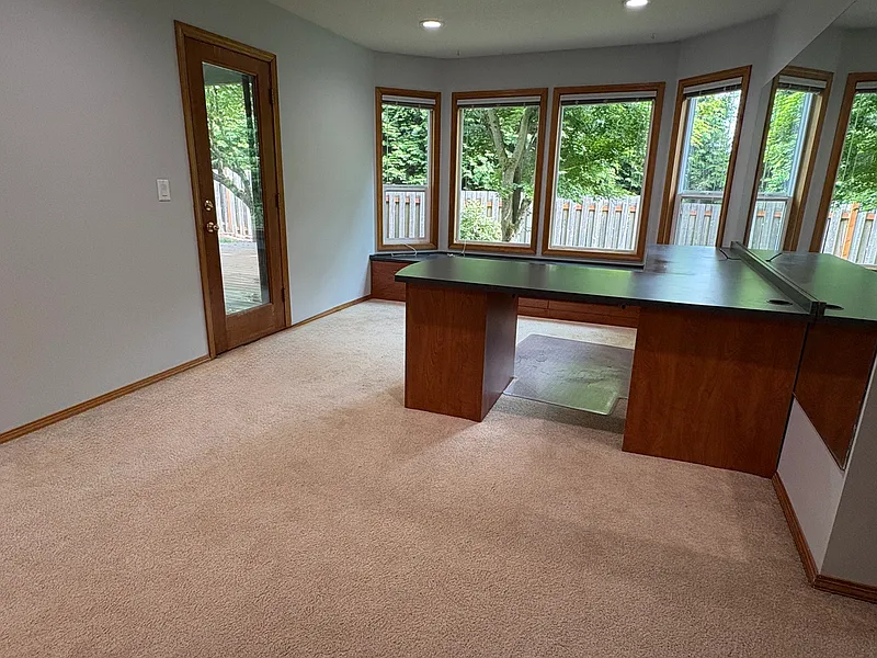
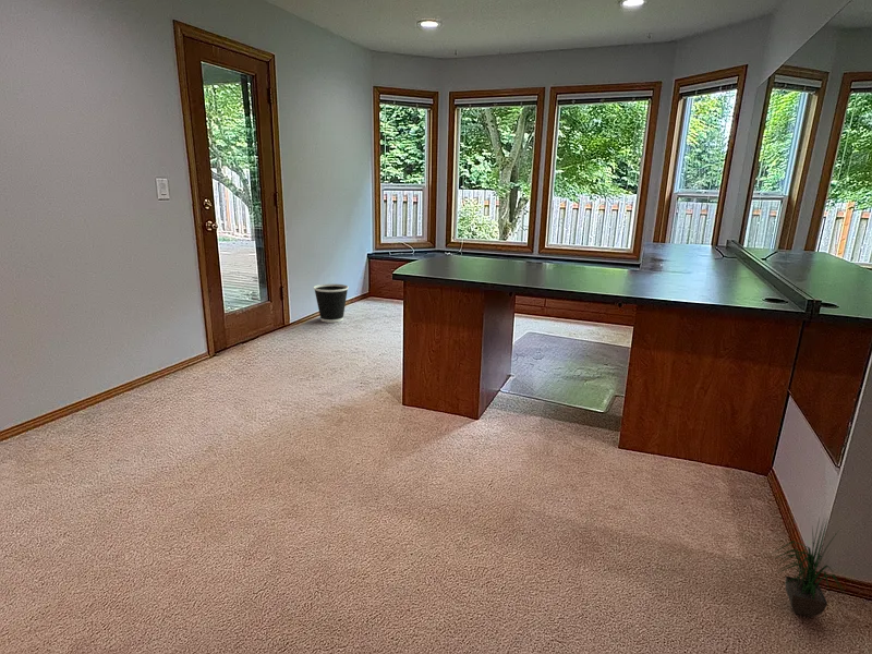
+ wastebasket [313,283,350,324]
+ potted plant [771,509,848,618]
